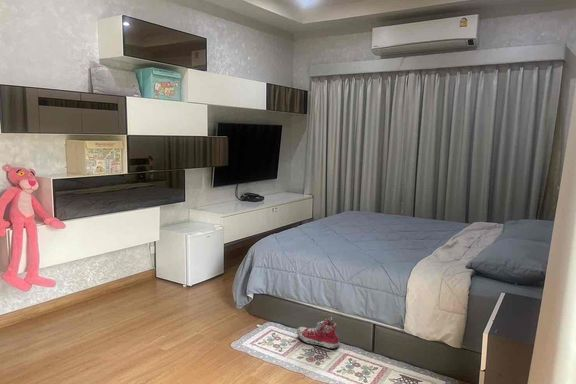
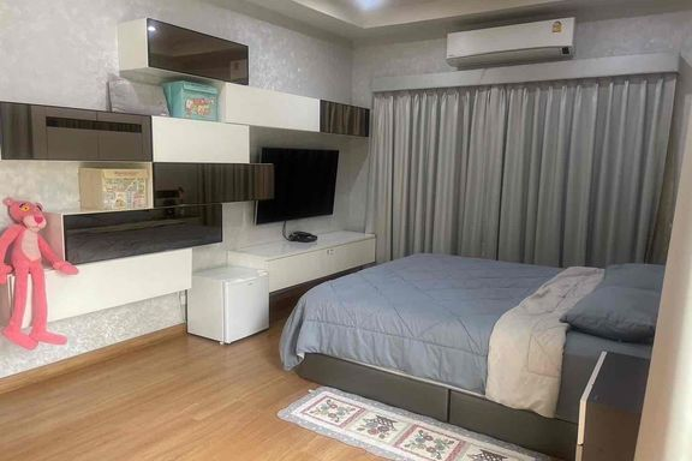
- shoe [296,317,341,349]
